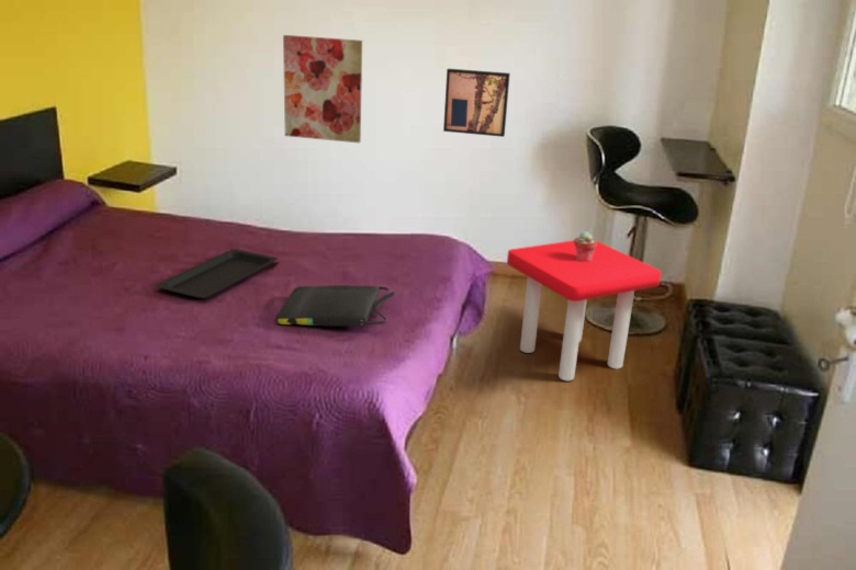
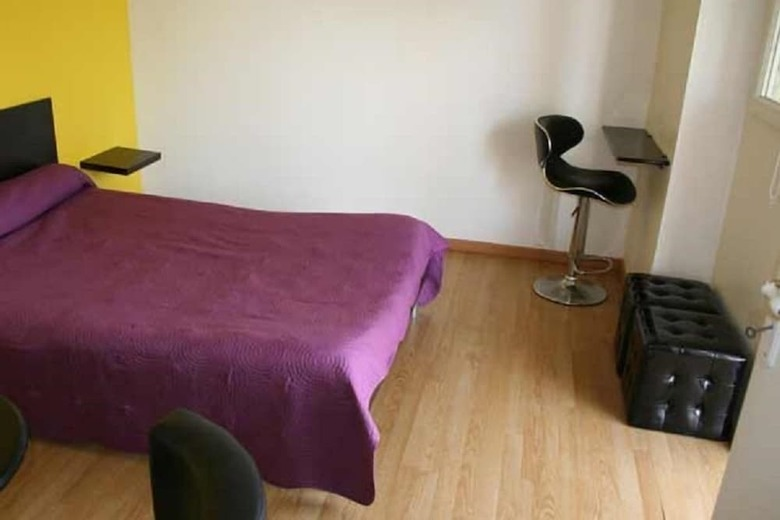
- wall art [442,68,511,138]
- stool [506,239,663,381]
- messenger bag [275,284,396,328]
- wall art [282,34,363,144]
- potted succulent [573,230,598,262]
- serving tray [154,248,279,299]
